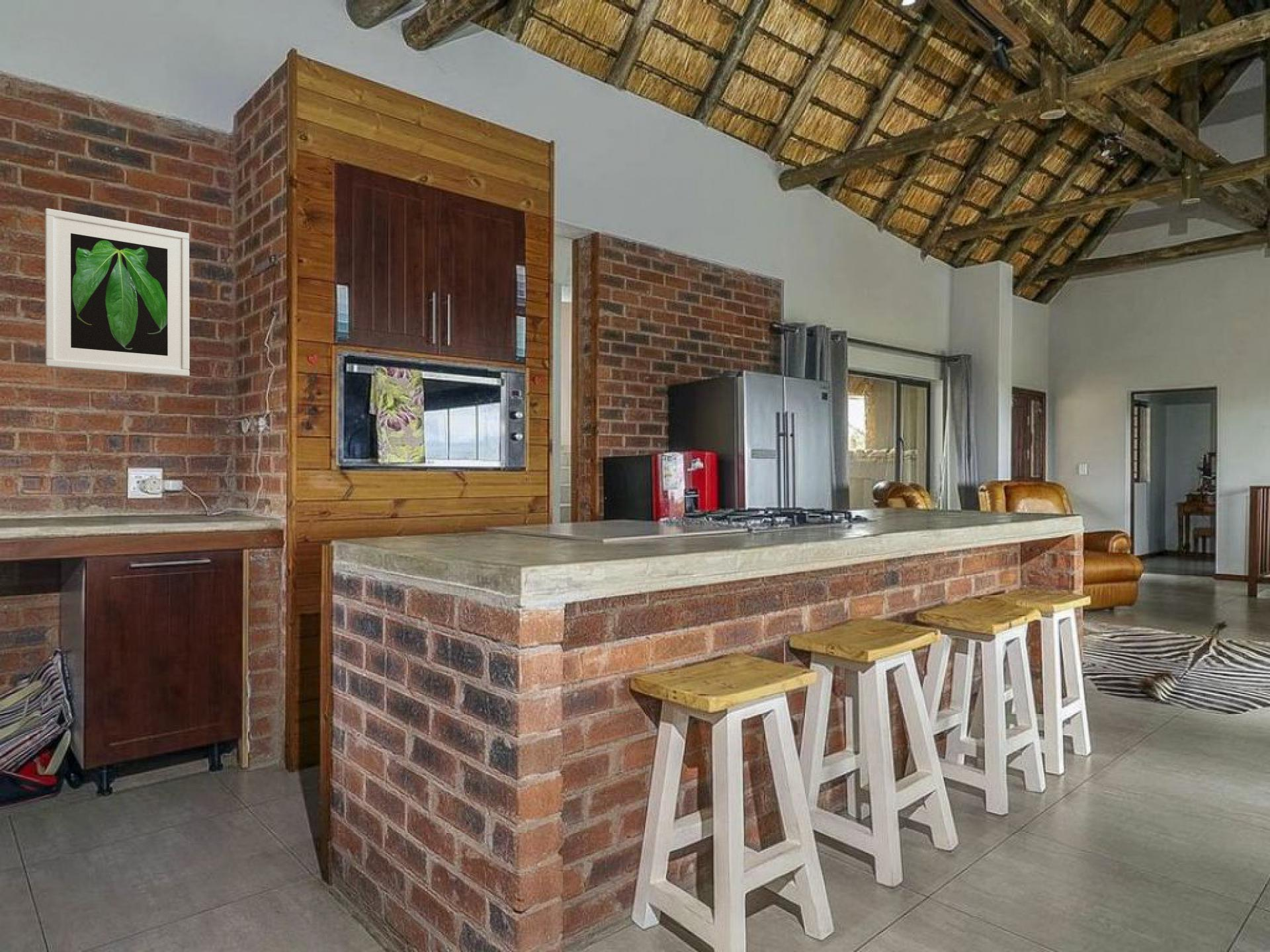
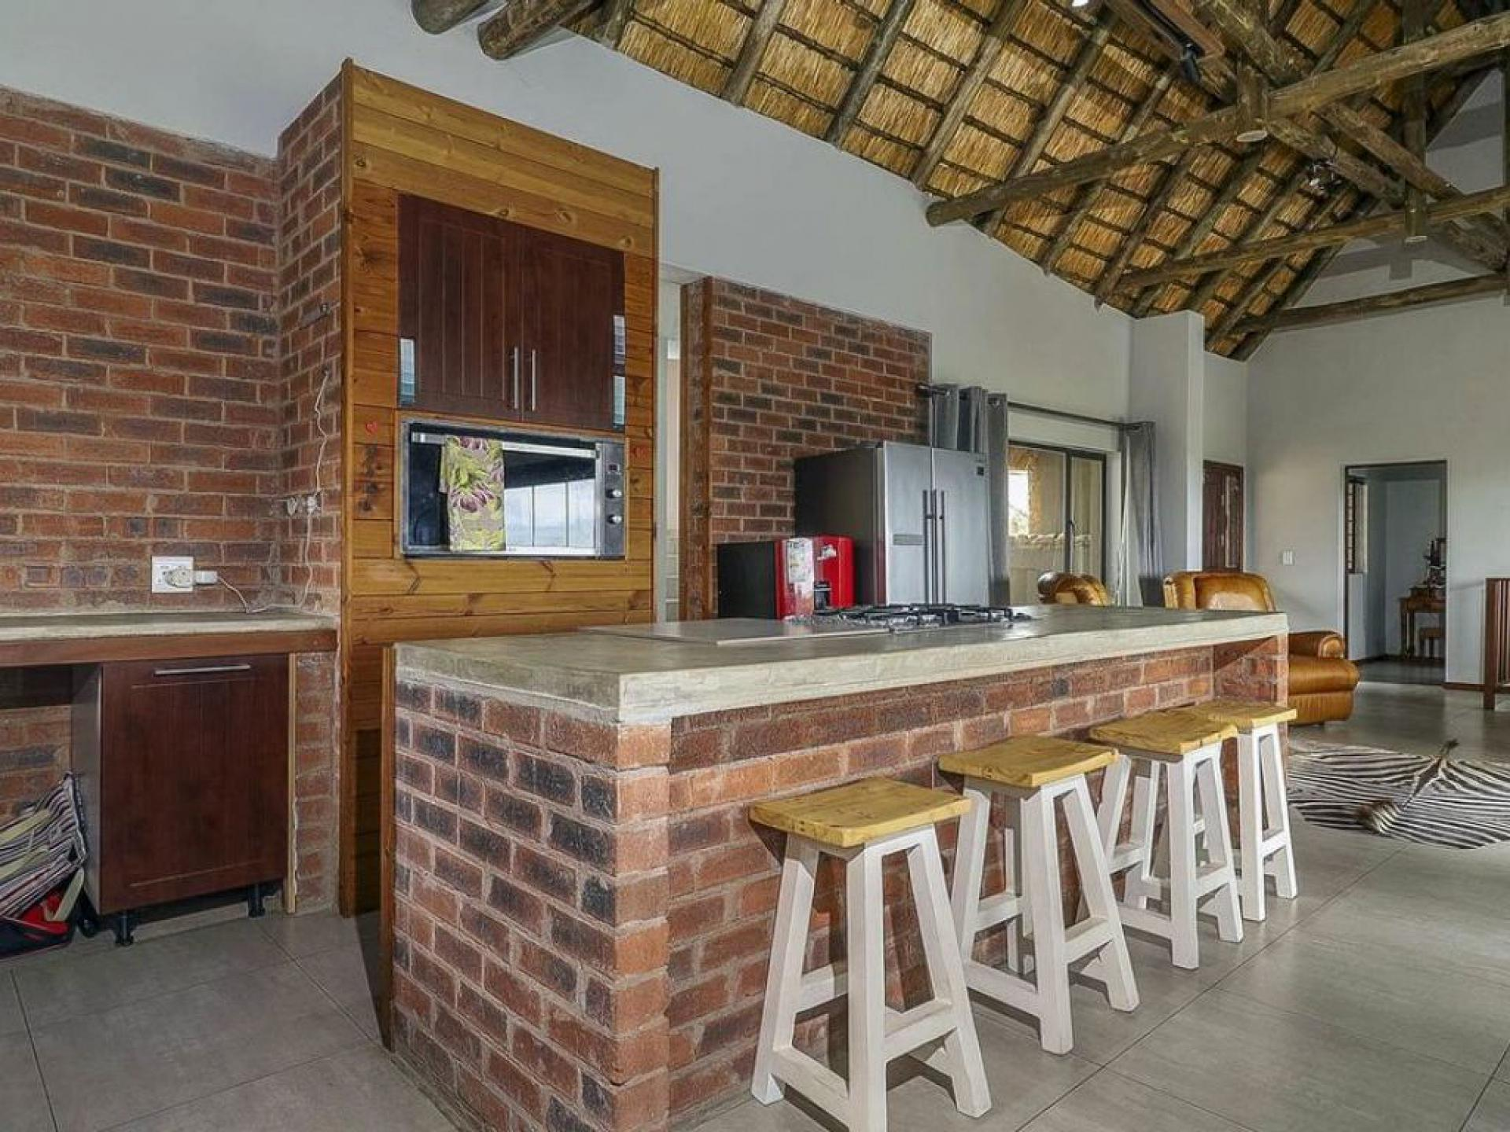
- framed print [44,208,190,377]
